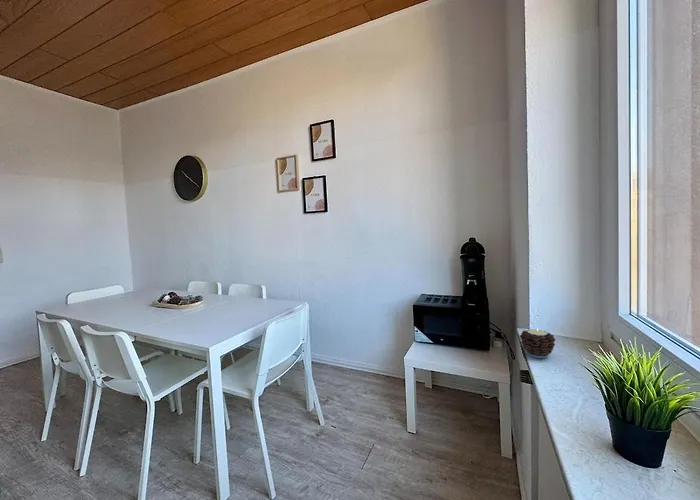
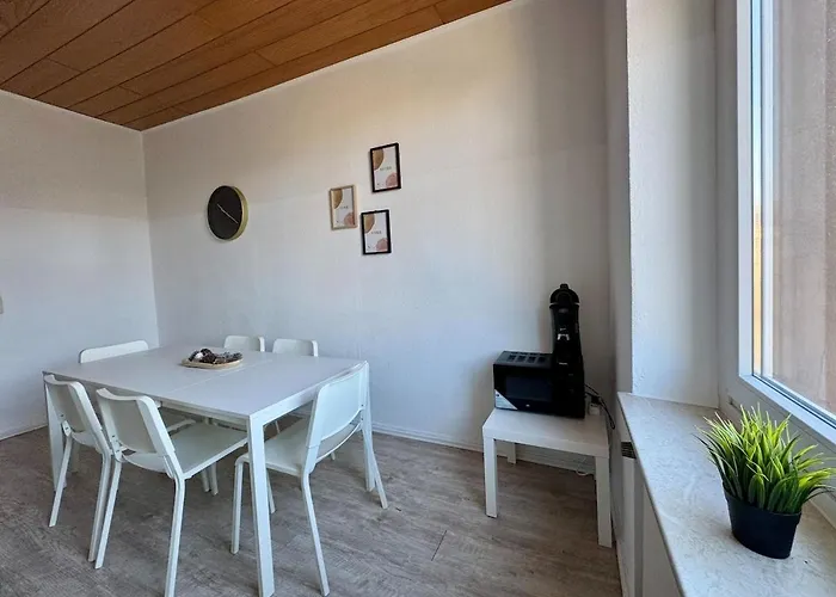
- candle [519,326,556,359]
